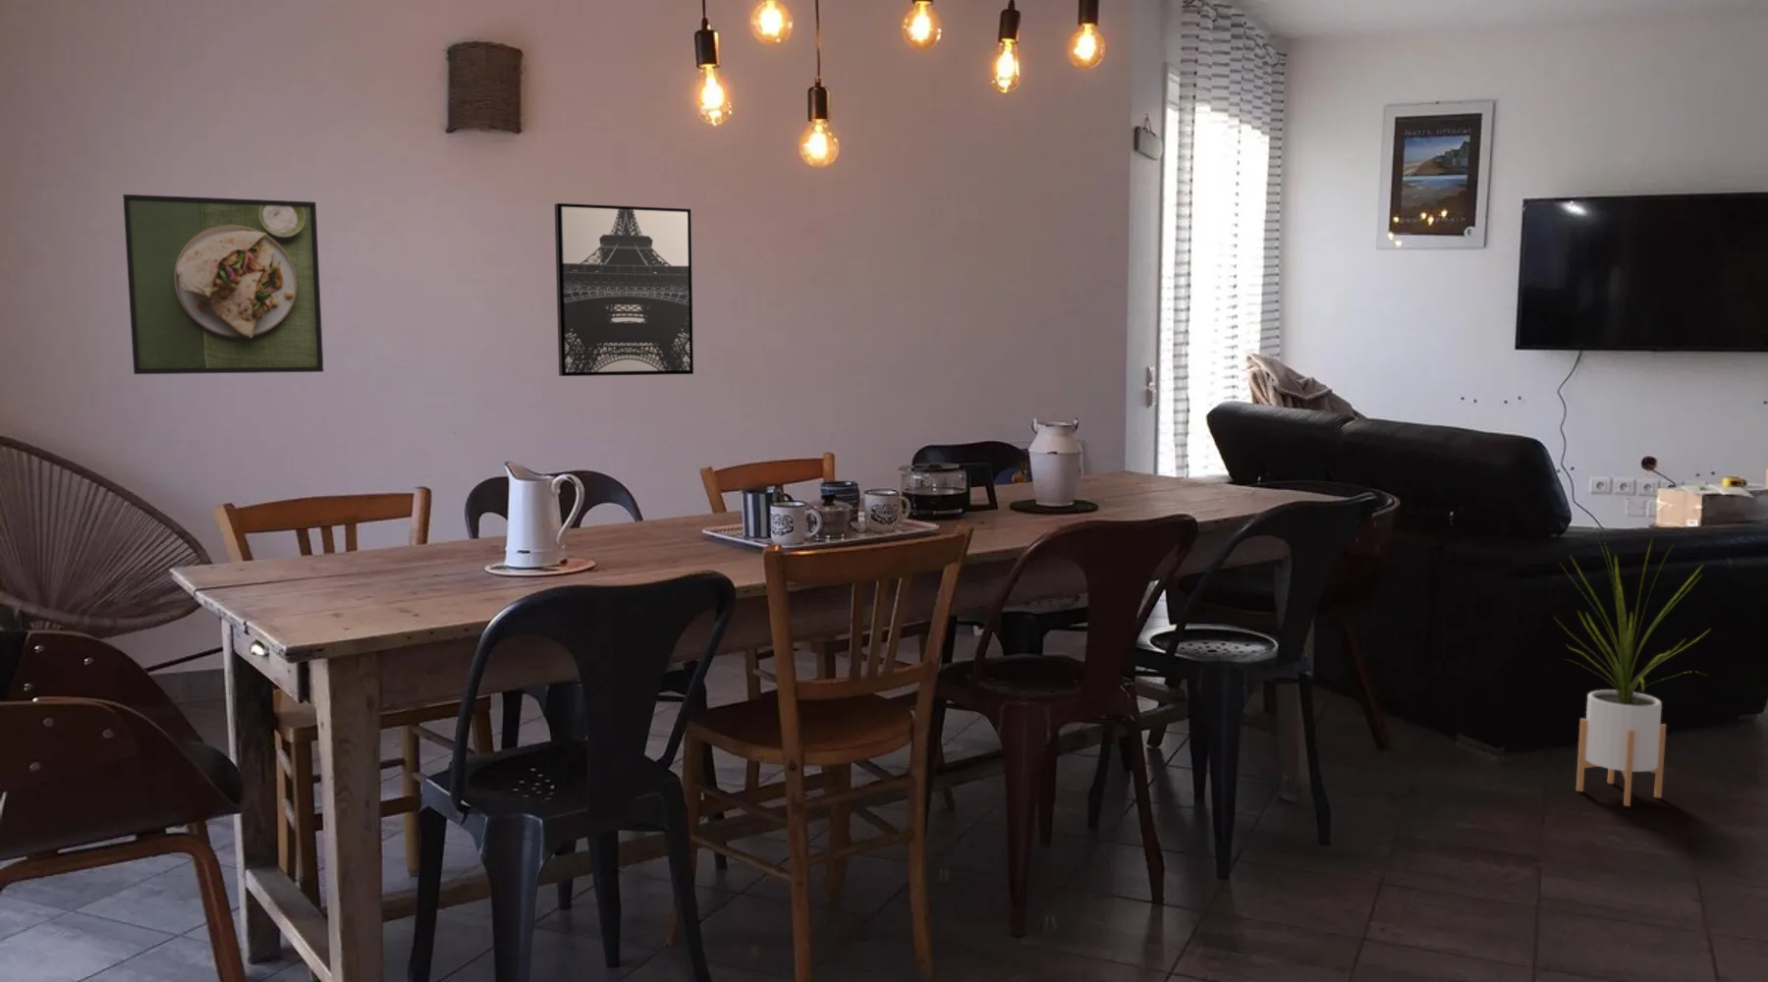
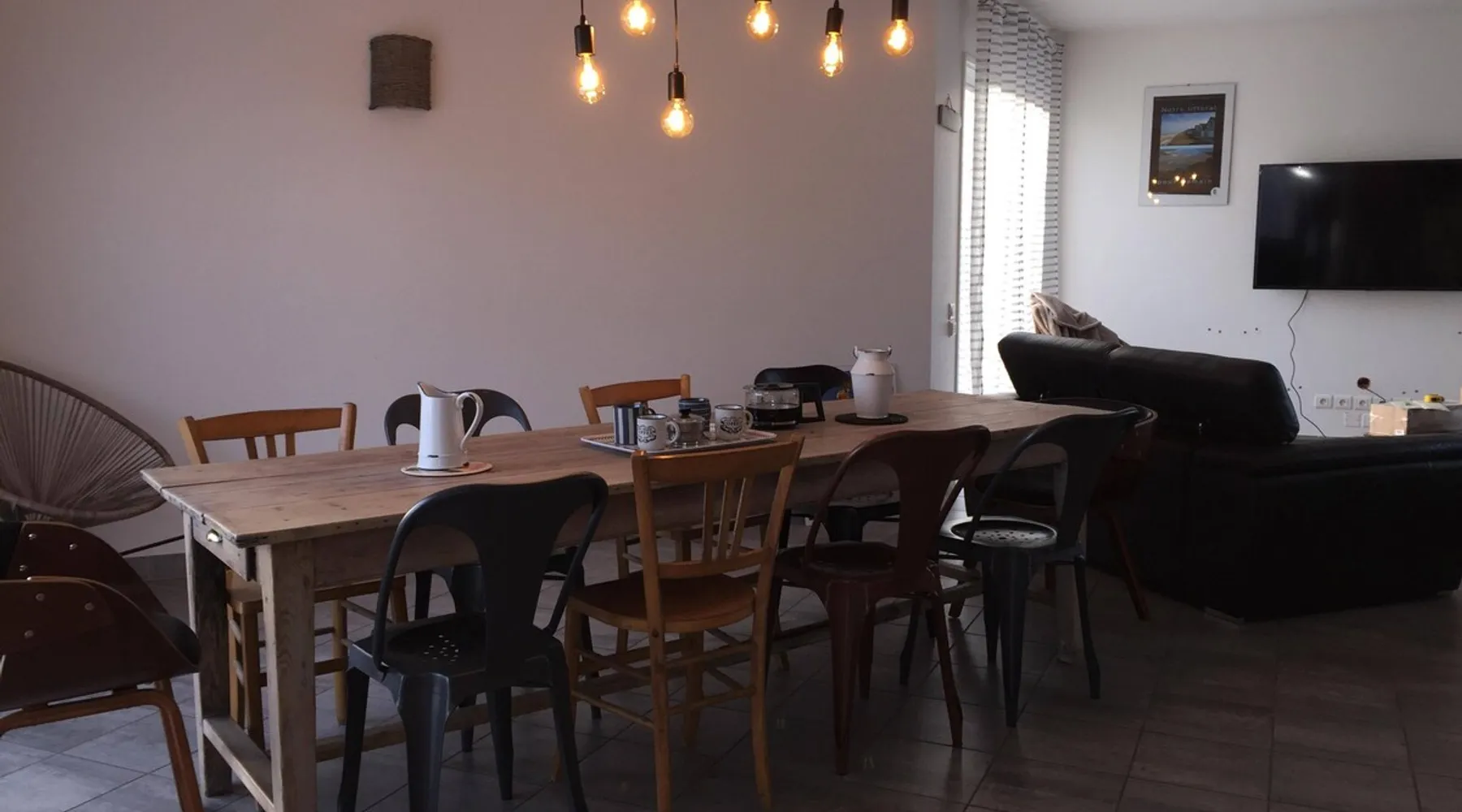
- wall art [554,202,694,377]
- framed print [122,193,324,375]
- house plant [1553,537,1712,807]
